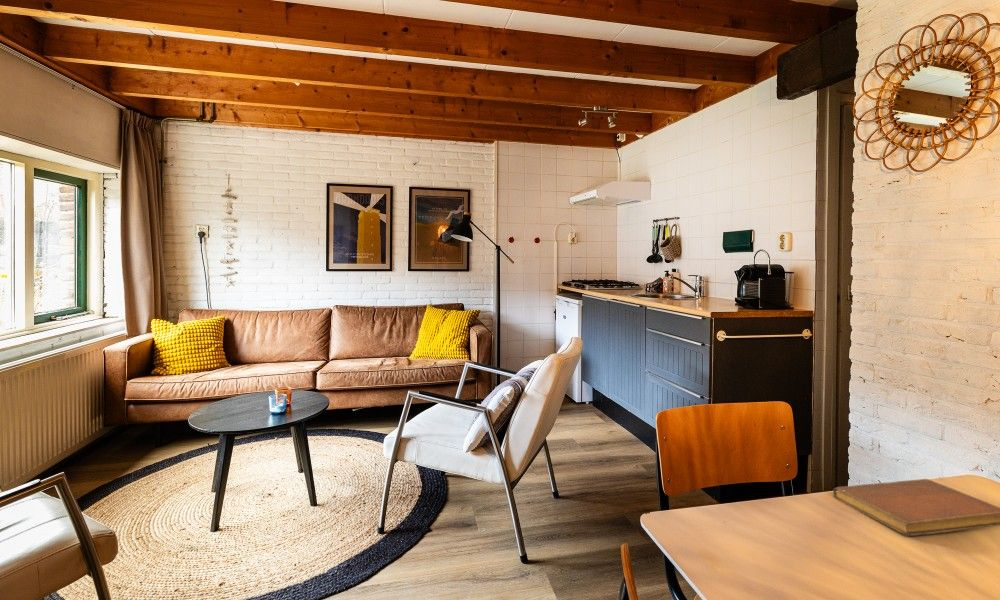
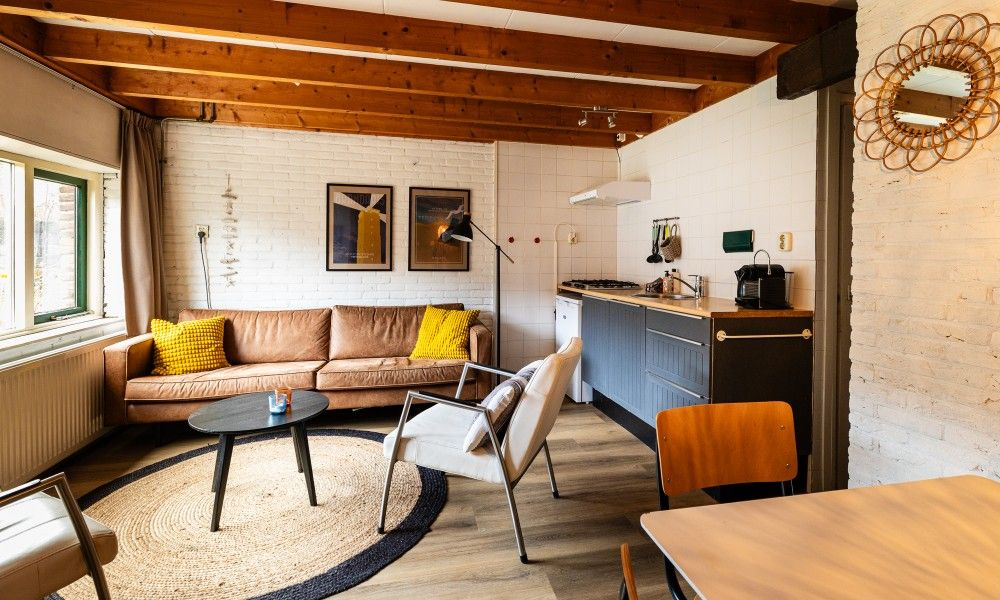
- notebook [832,478,1000,537]
